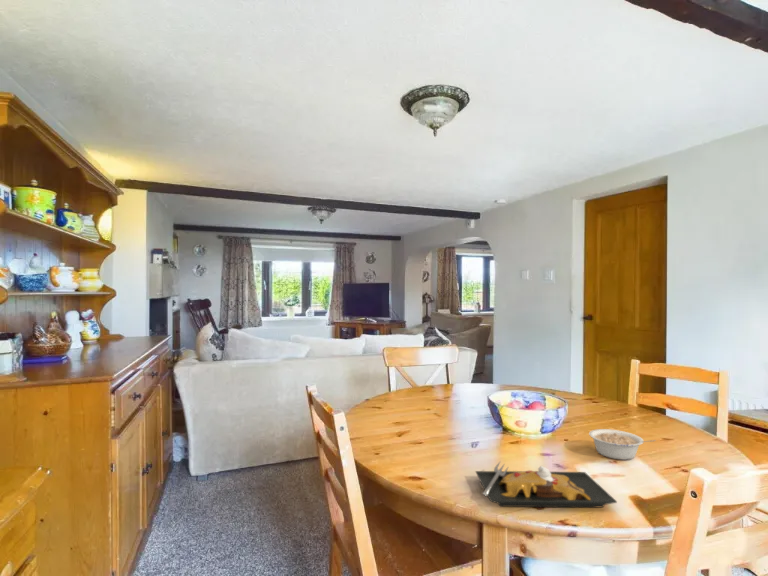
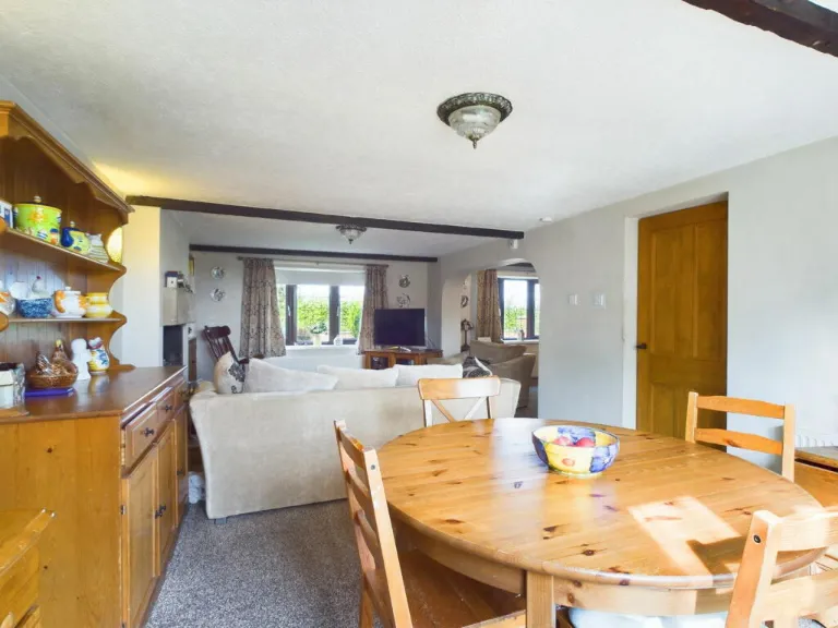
- legume [588,428,657,461]
- plate [474,460,618,508]
